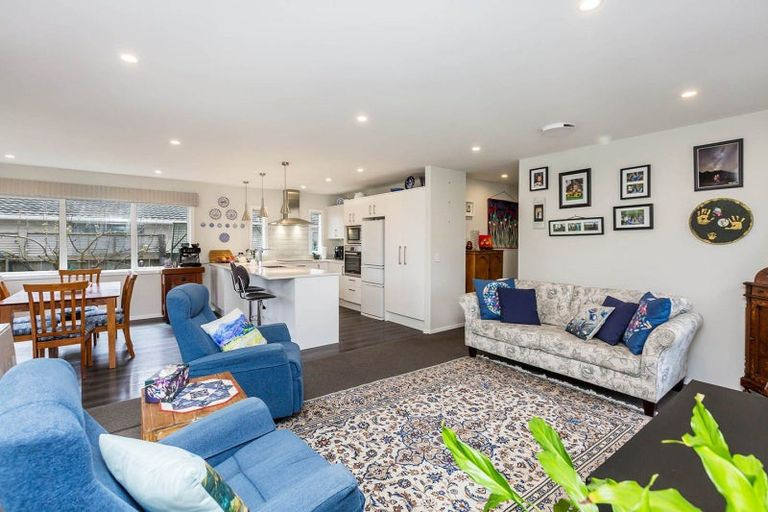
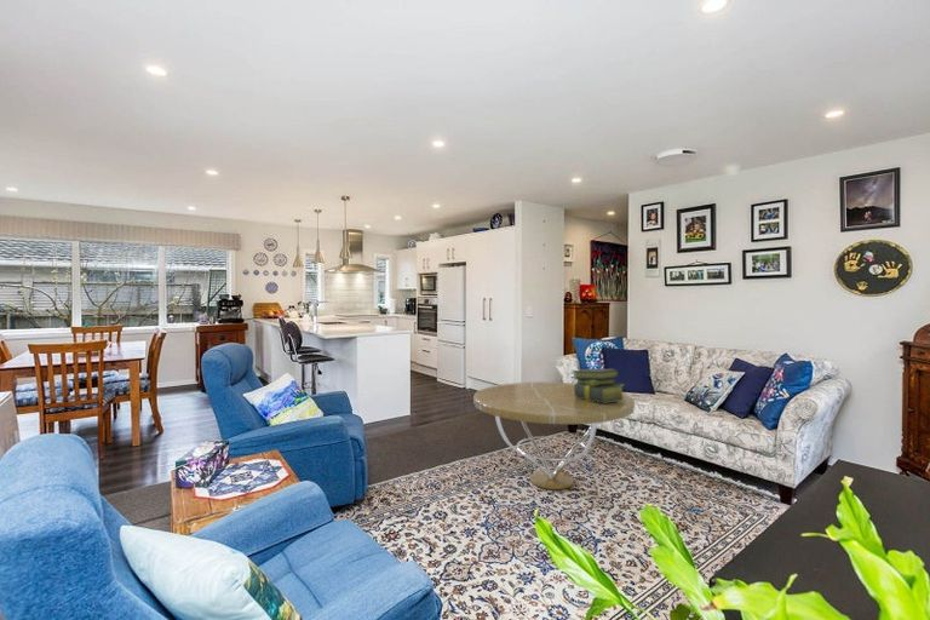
+ stack of books [572,368,625,403]
+ coffee table [472,380,636,490]
